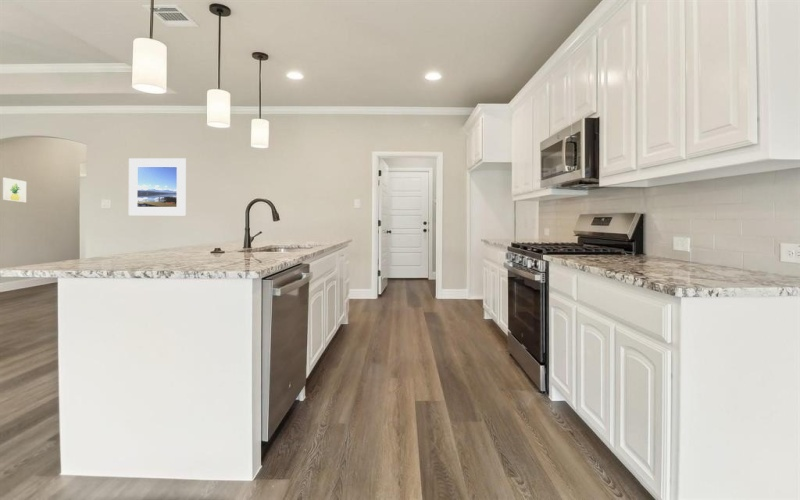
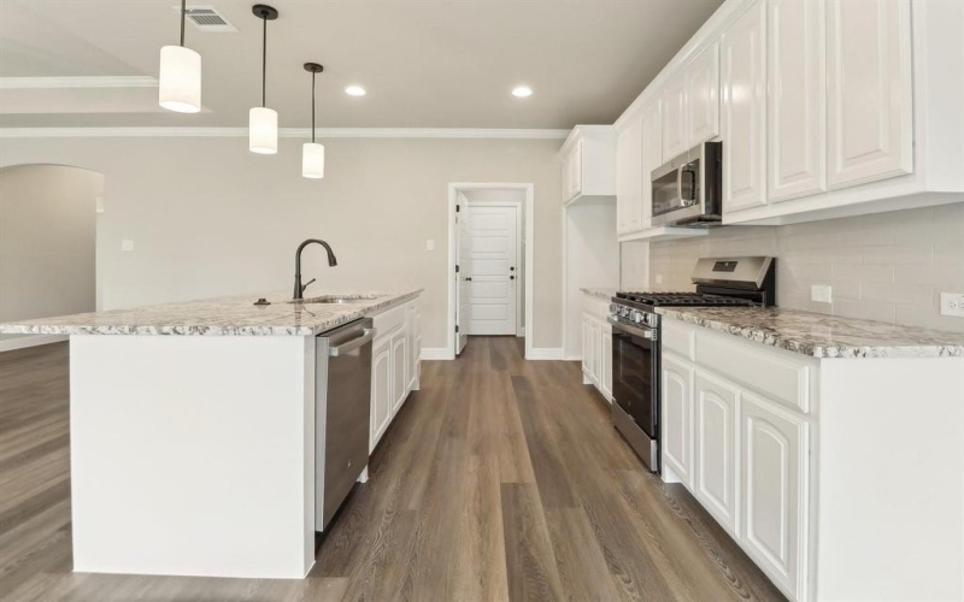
- wall art [2,177,27,203]
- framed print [128,157,187,216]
